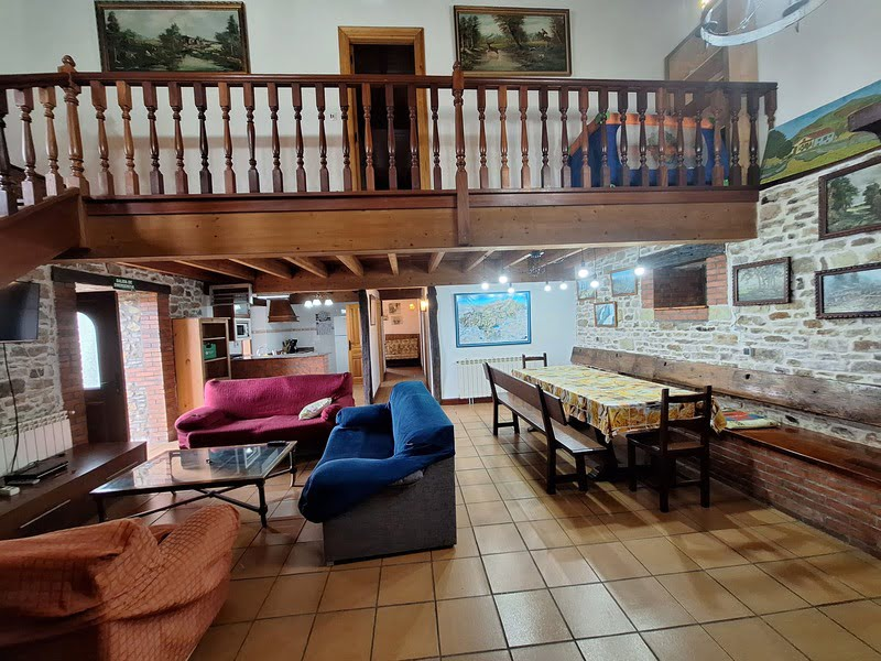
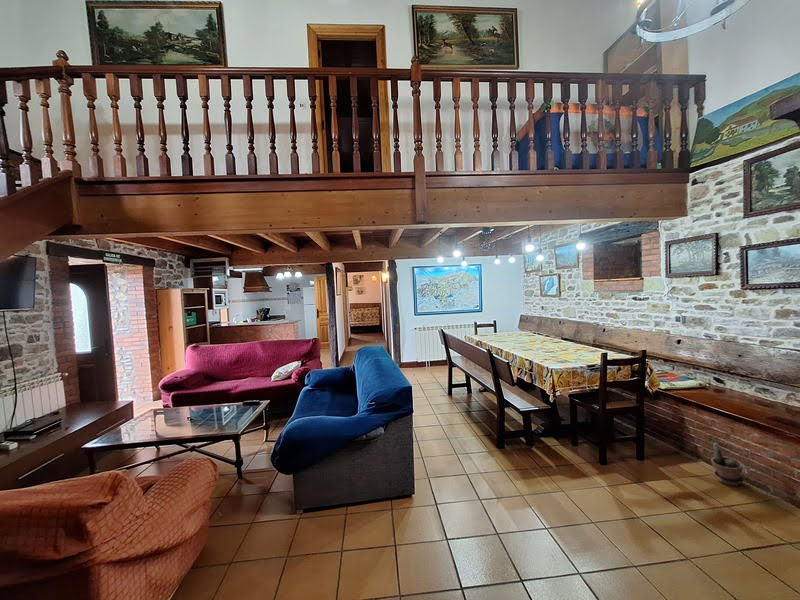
+ potted plant [710,442,745,487]
